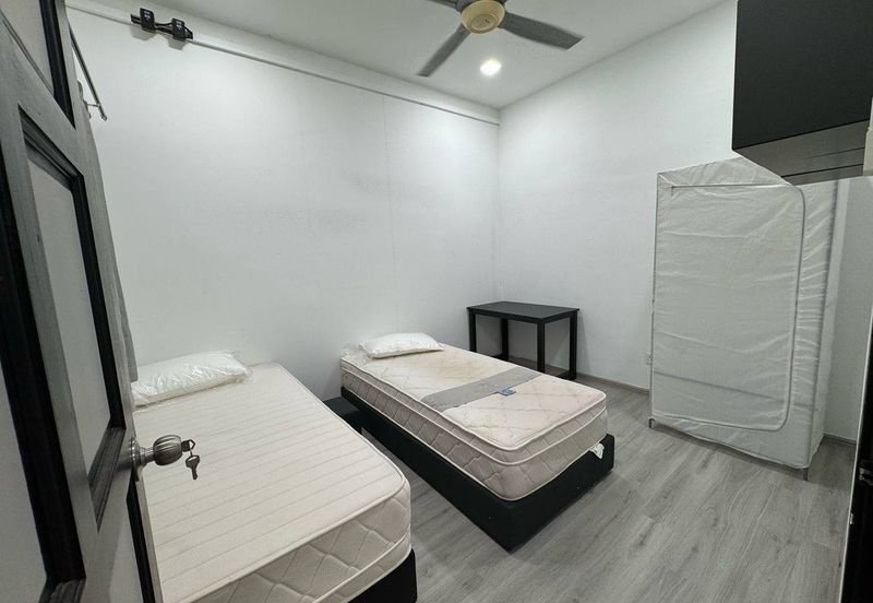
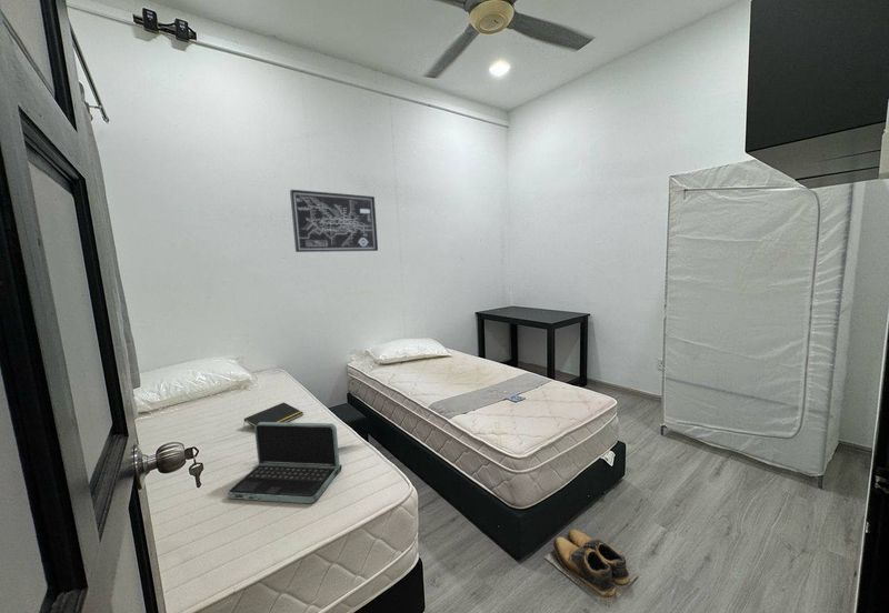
+ wall art [289,189,379,253]
+ shoes [543,529,639,609]
+ notepad [242,402,304,429]
+ laptop [227,422,343,504]
